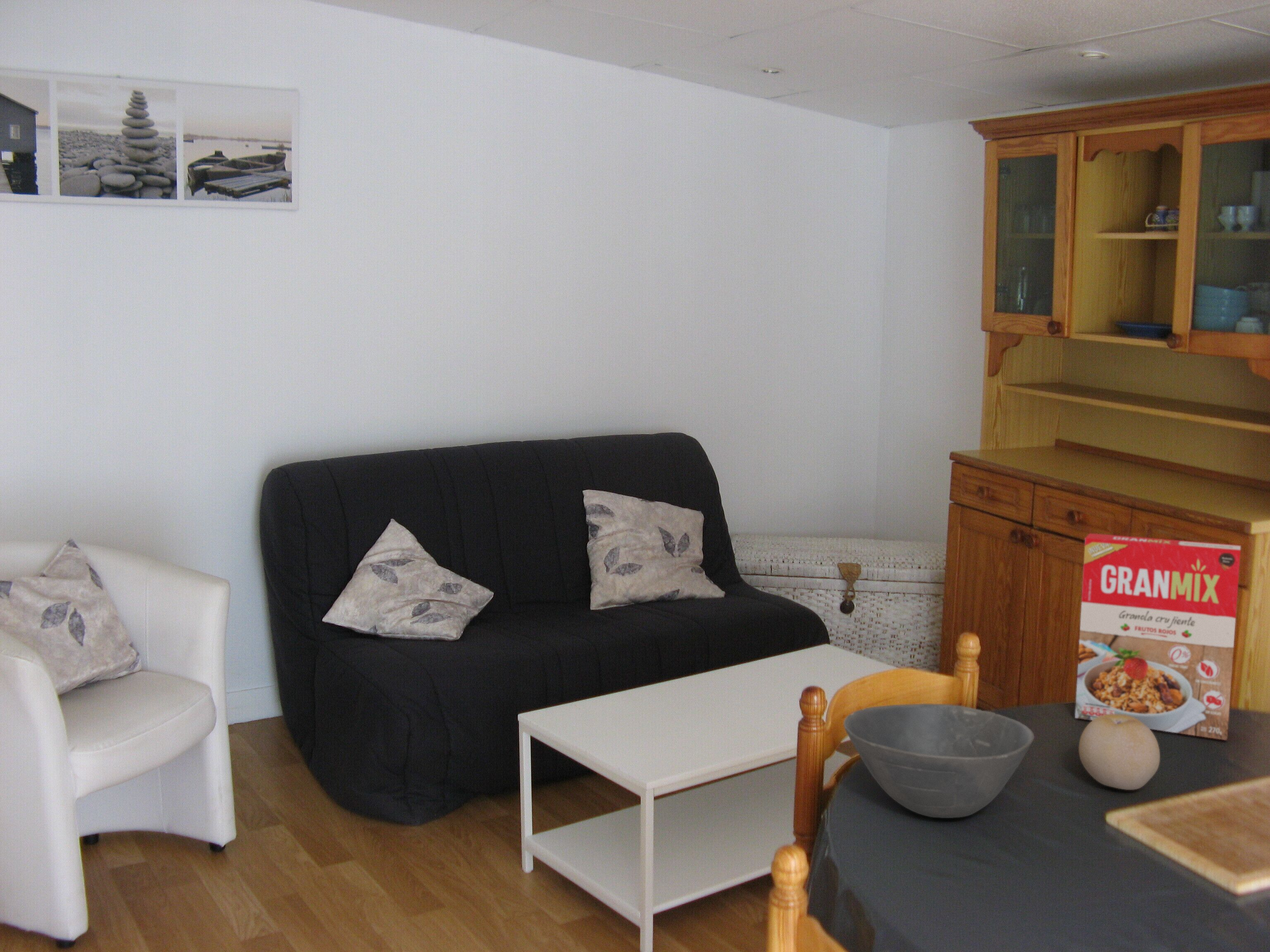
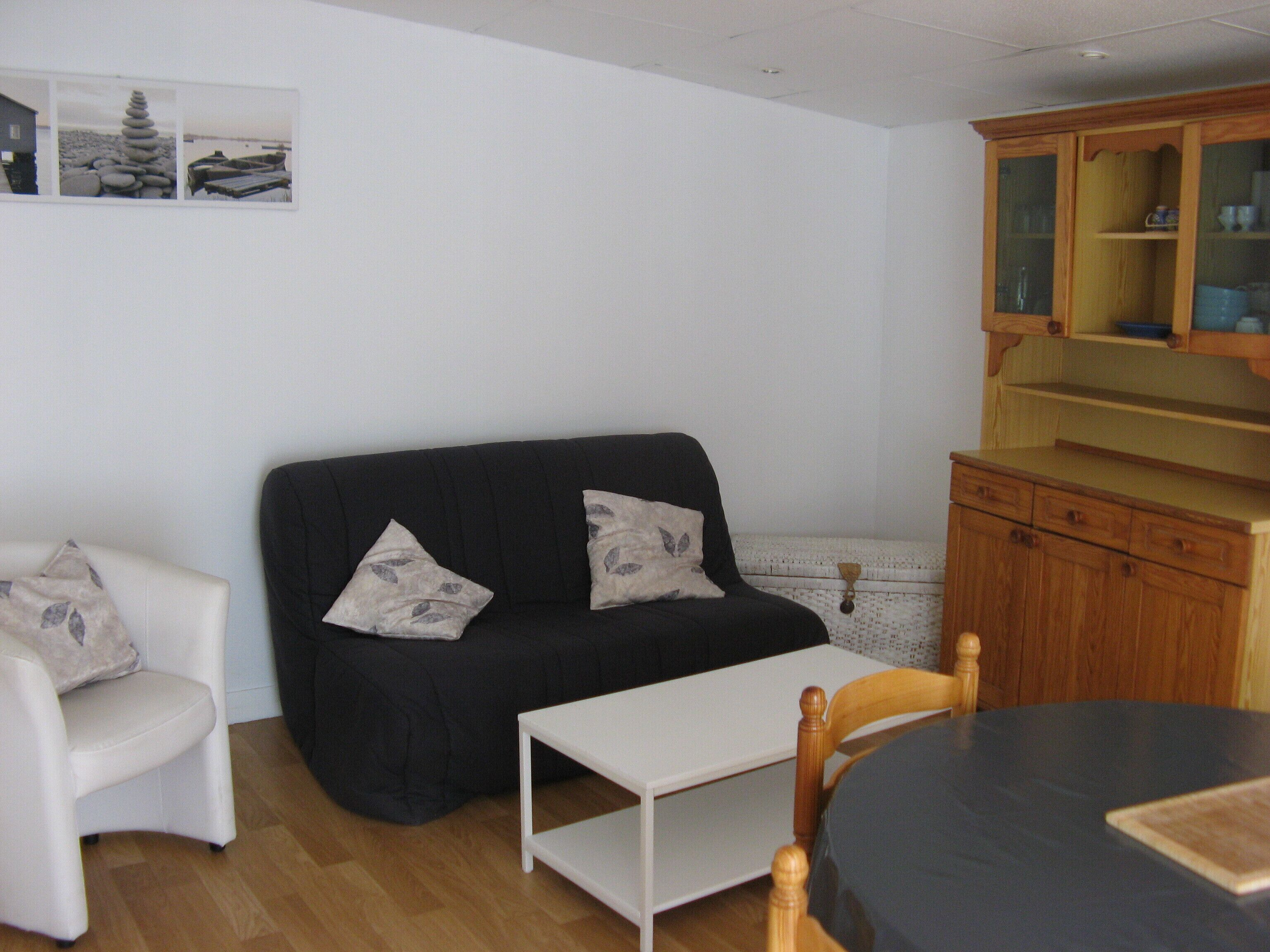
- cereal box [1074,533,1241,741]
- bowl [843,703,1035,819]
- fruit [1078,714,1160,790]
